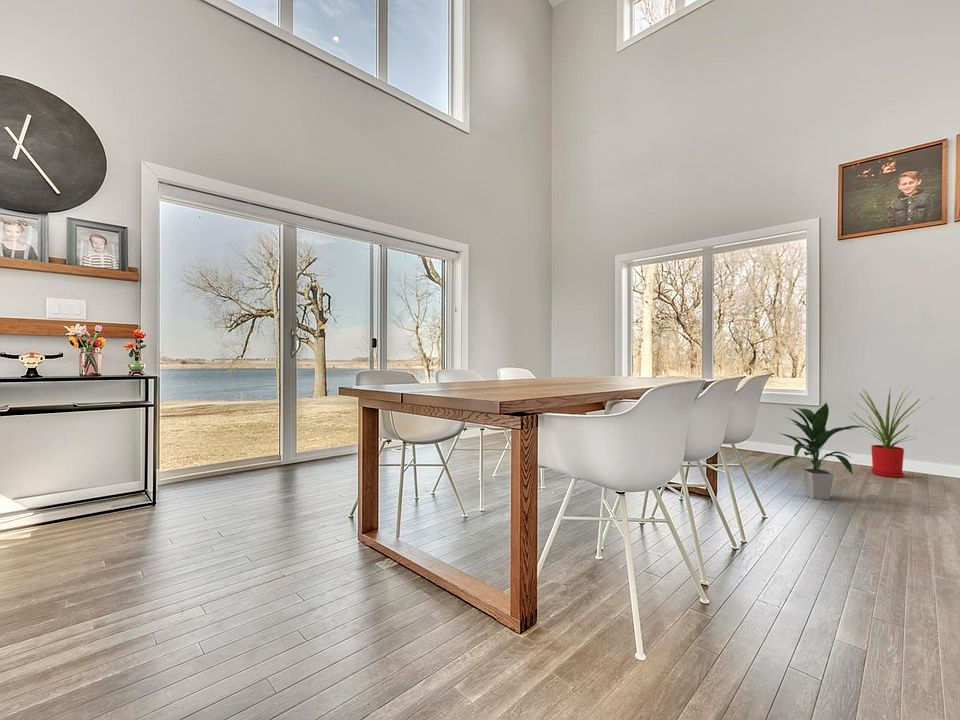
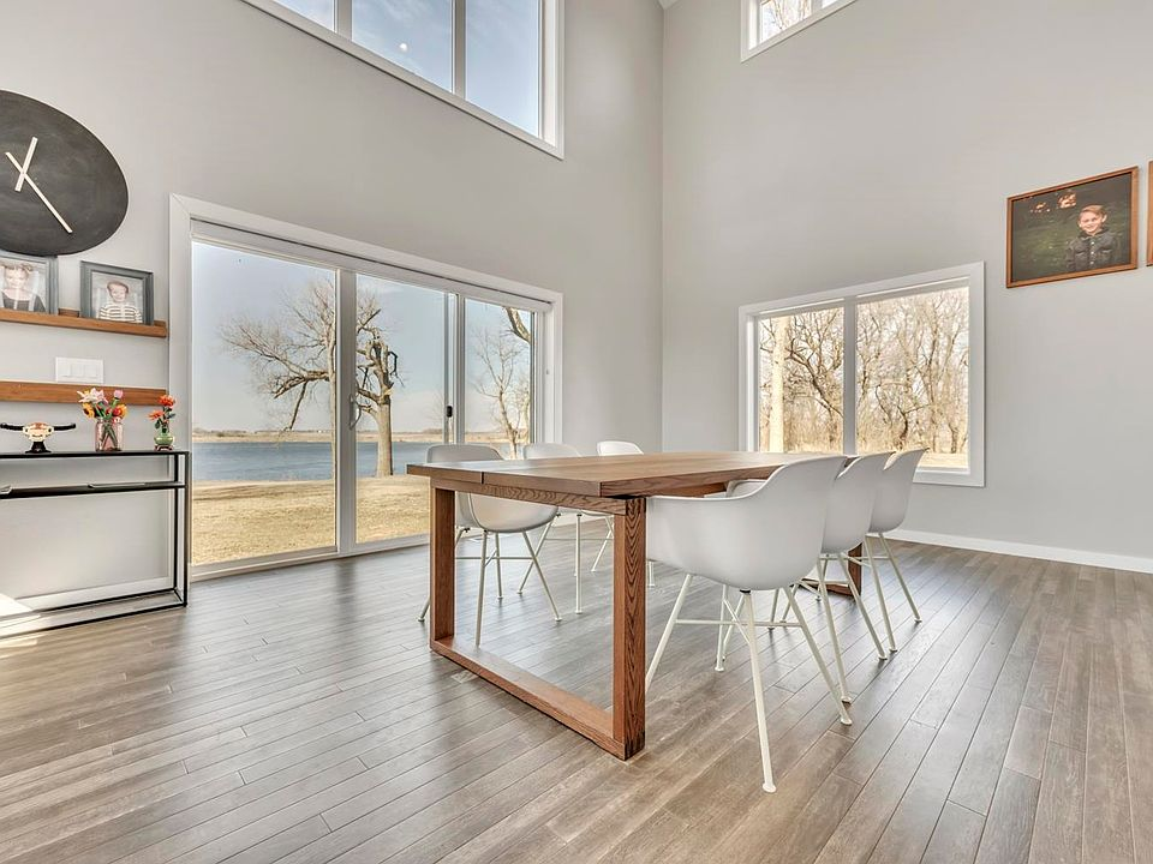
- house plant [846,385,935,478]
- indoor plant [769,402,864,500]
